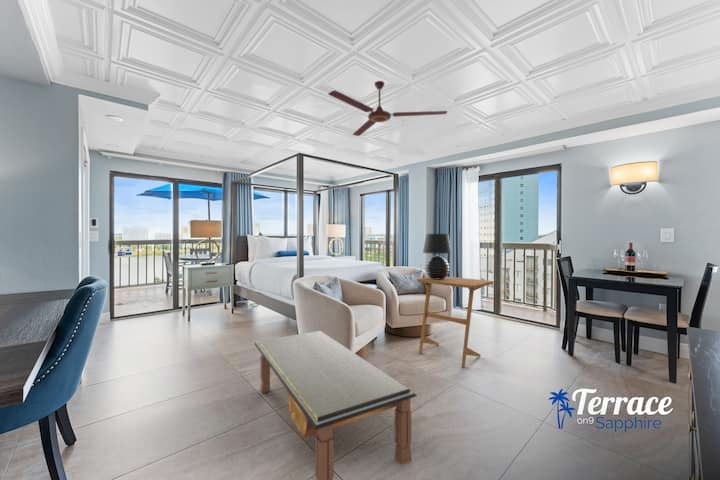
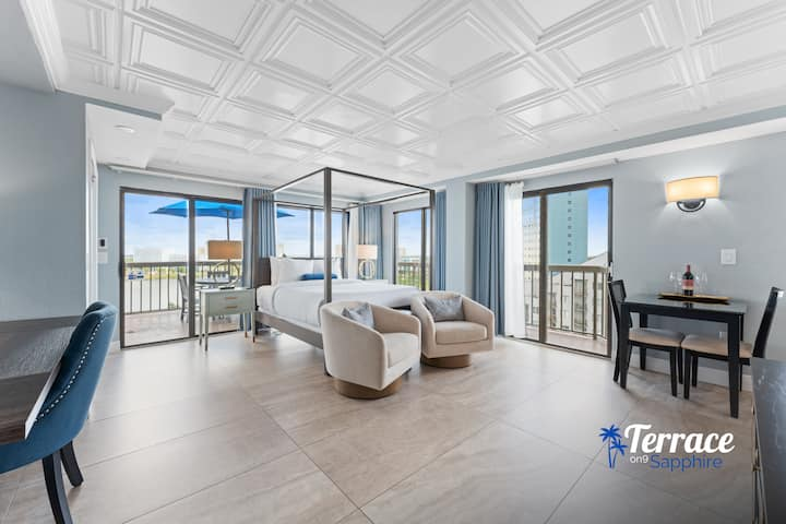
- side table [416,276,494,368]
- ceiling fan [327,80,448,137]
- table lamp [422,233,453,279]
- coffee table [253,330,418,480]
